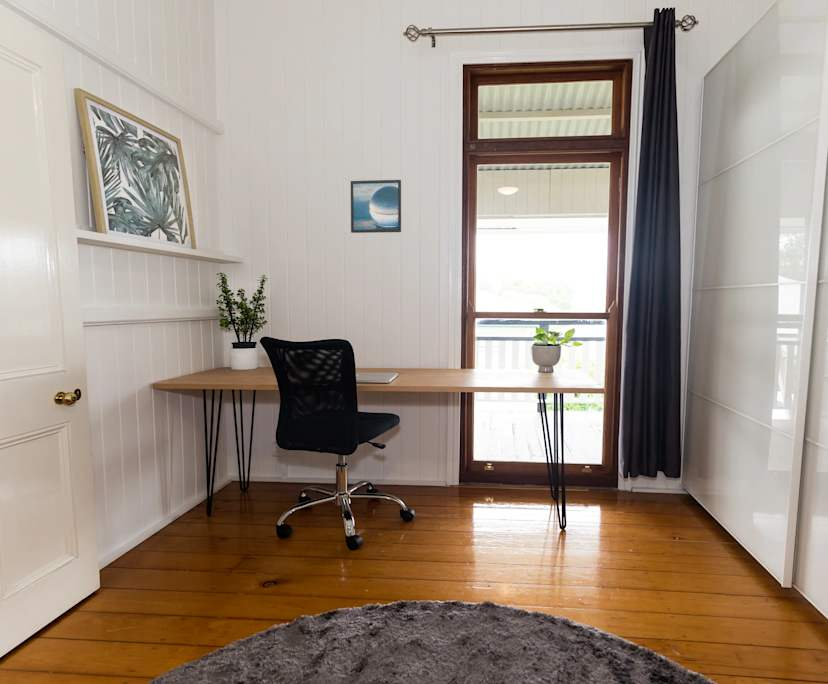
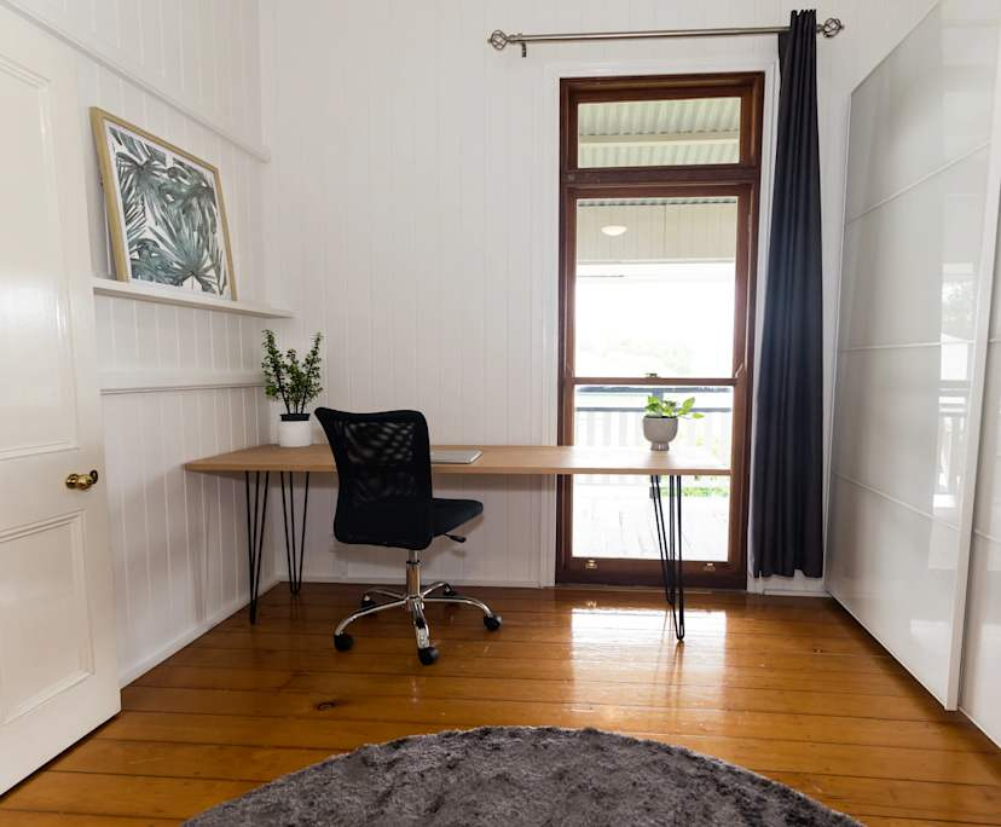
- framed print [350,179,402,234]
